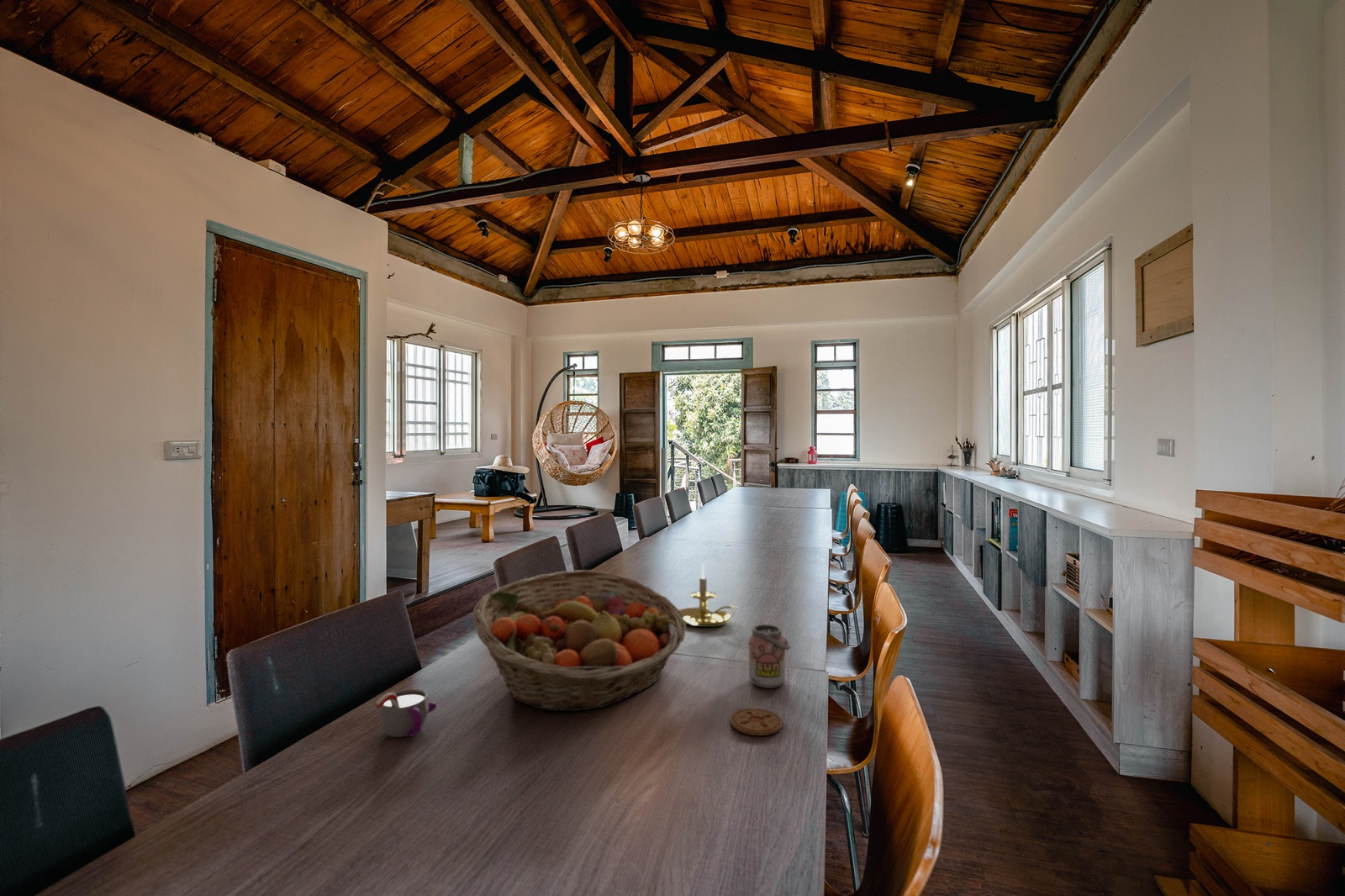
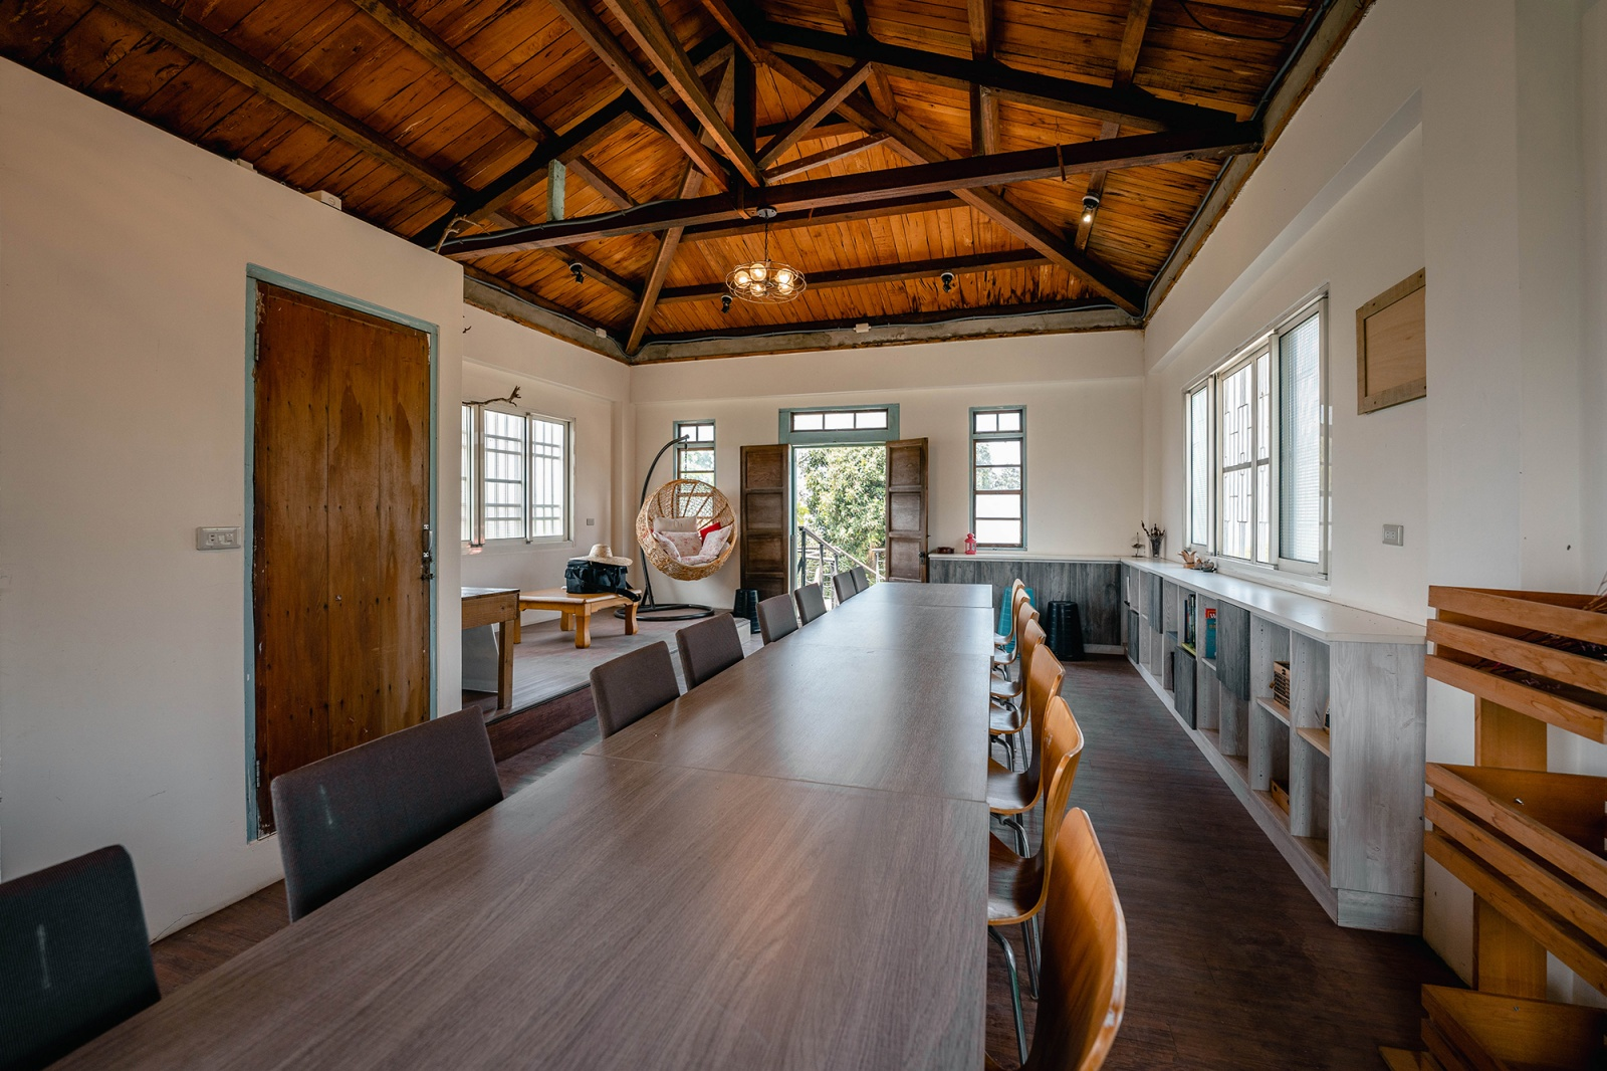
- coaster [730,707,783,736]
- mug [373,688,437,738]
- beverage can [748,623,792,689]
- candle holder [678,562,740,628]
- fruit basket [472,569,687,712]
